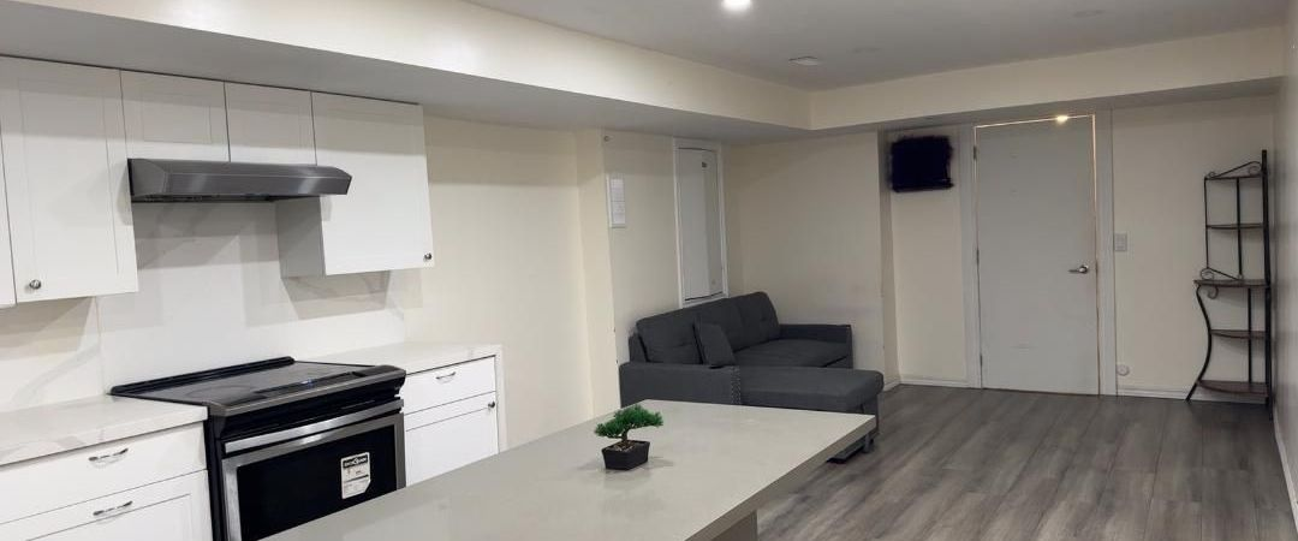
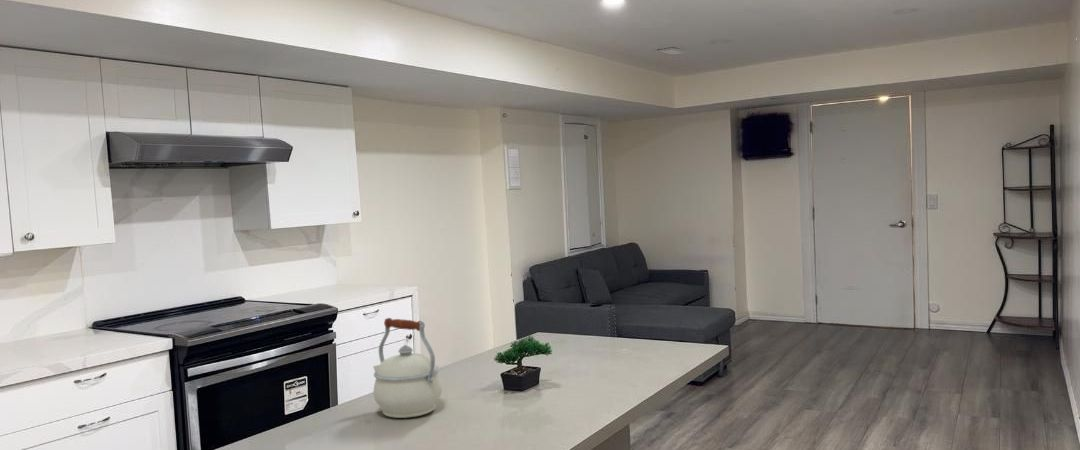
+ kettle [372,317,443,419]
